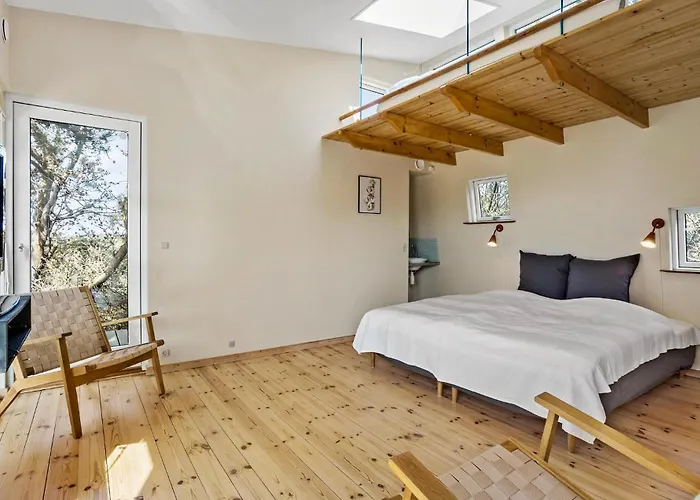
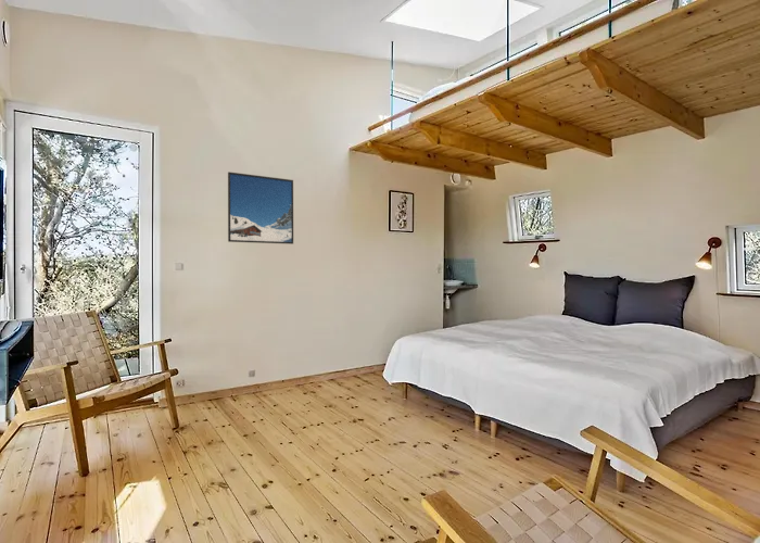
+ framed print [227,171,294,245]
